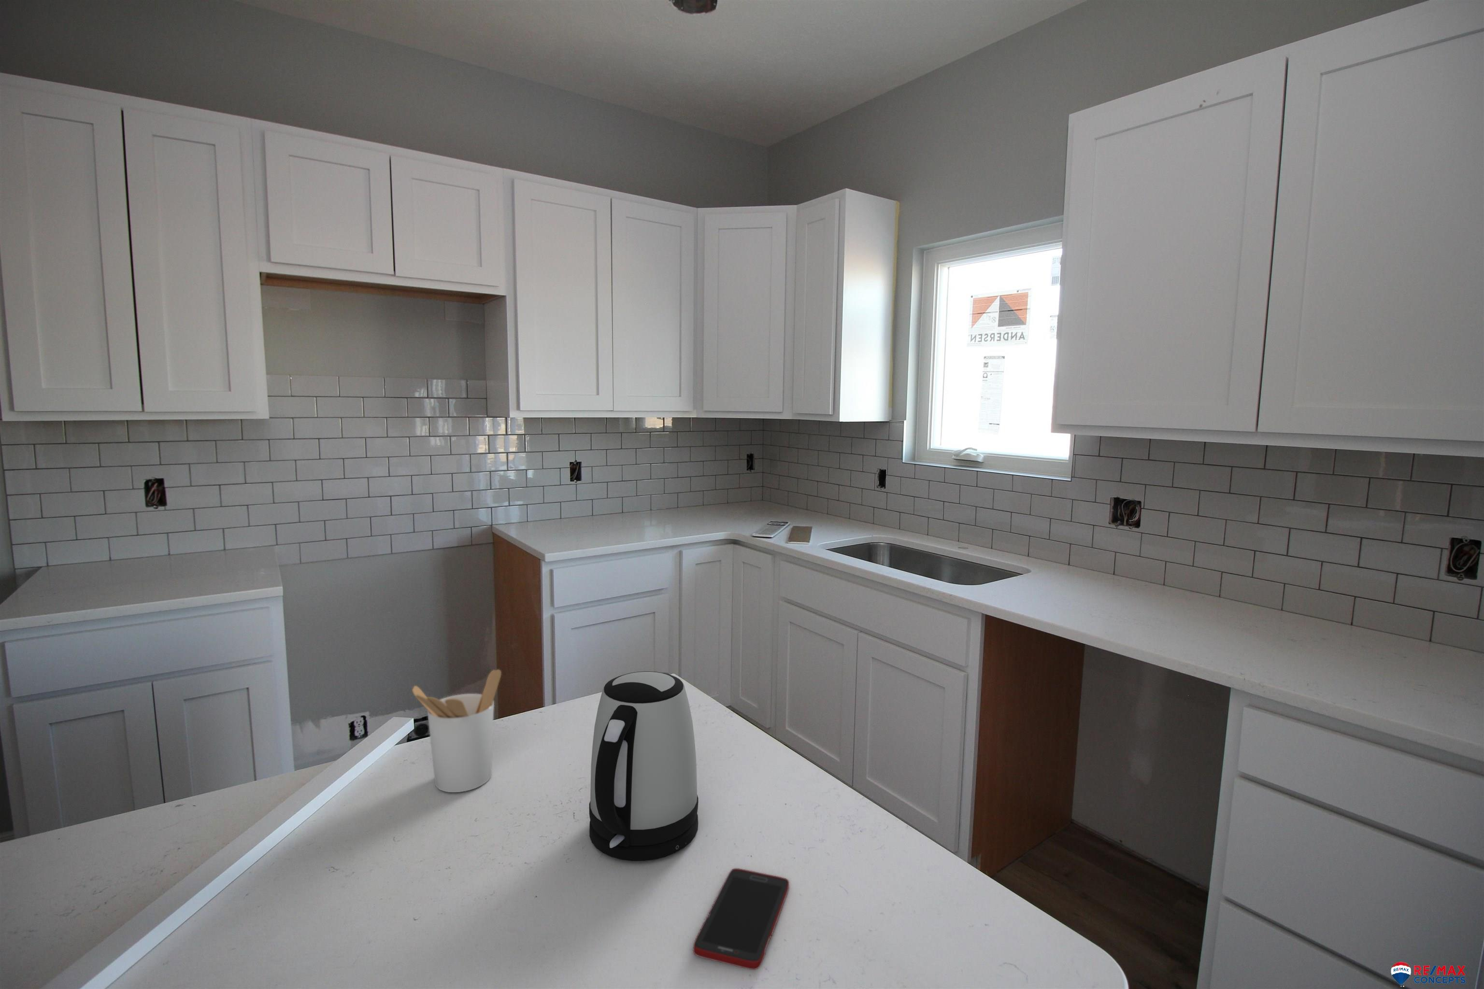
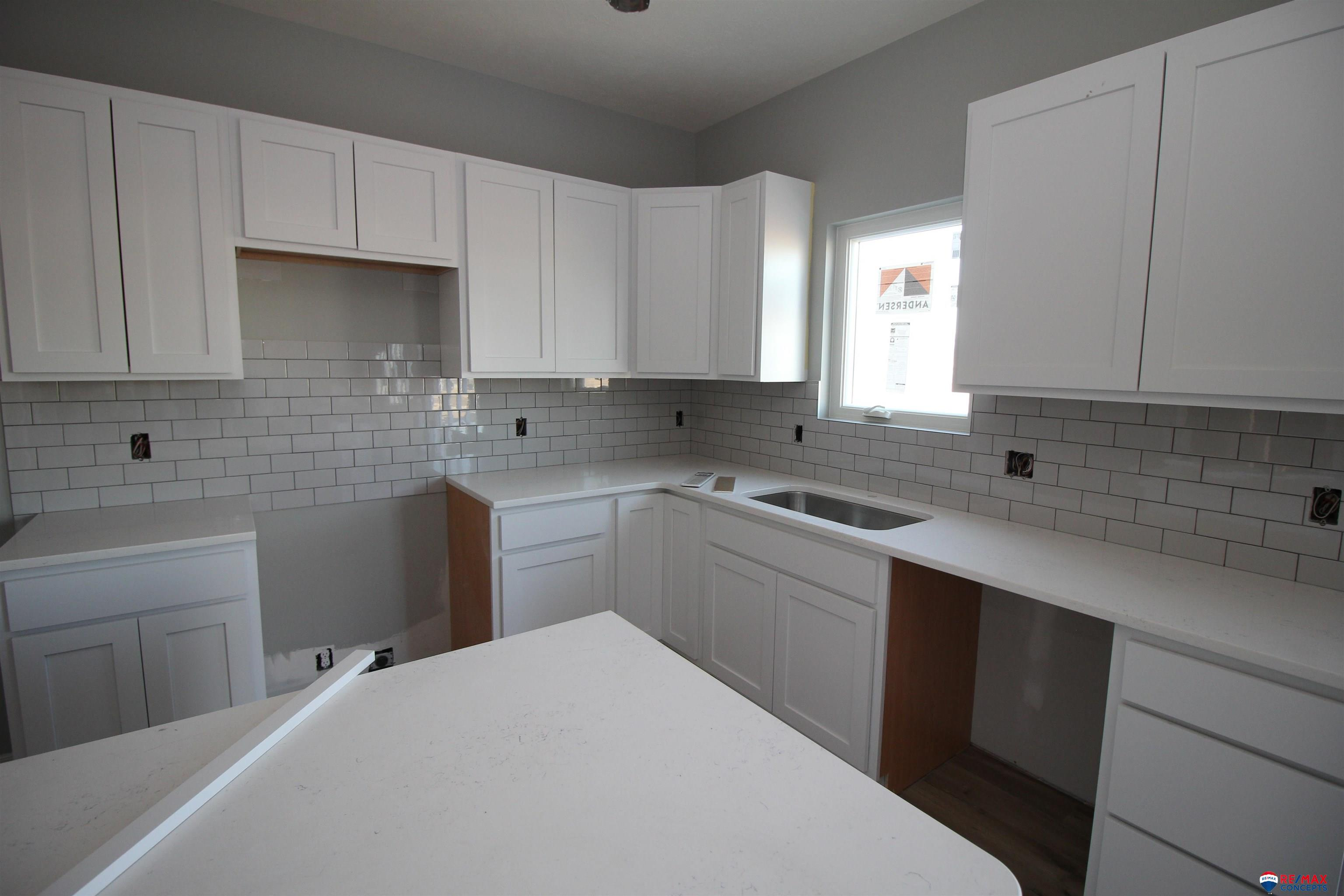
- kettle [589,671,699,862]
- cell phone [692,868,789,970]
- utensil holder [412,669,502,793]
